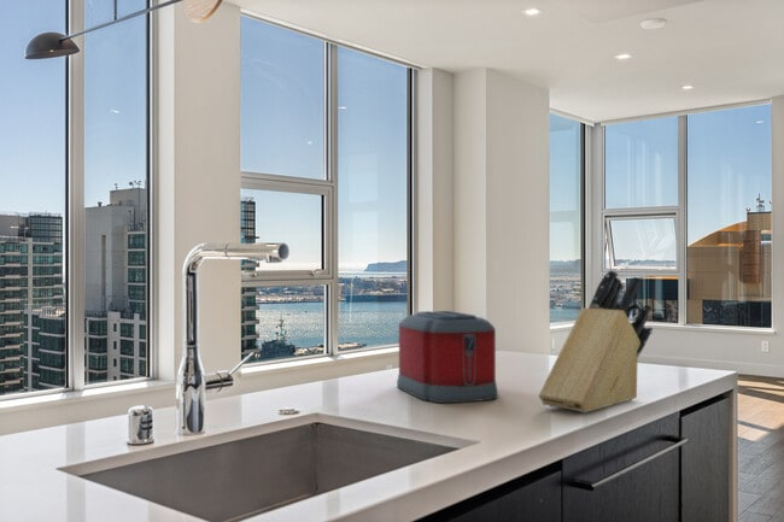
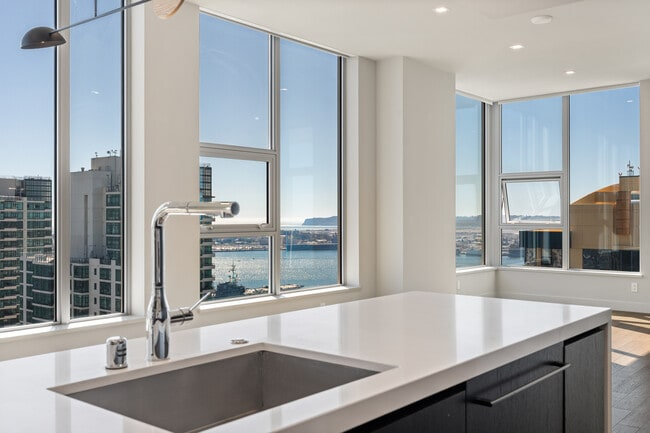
- knife block [538,269,654,414]
- toaster [396,310,499,404]
